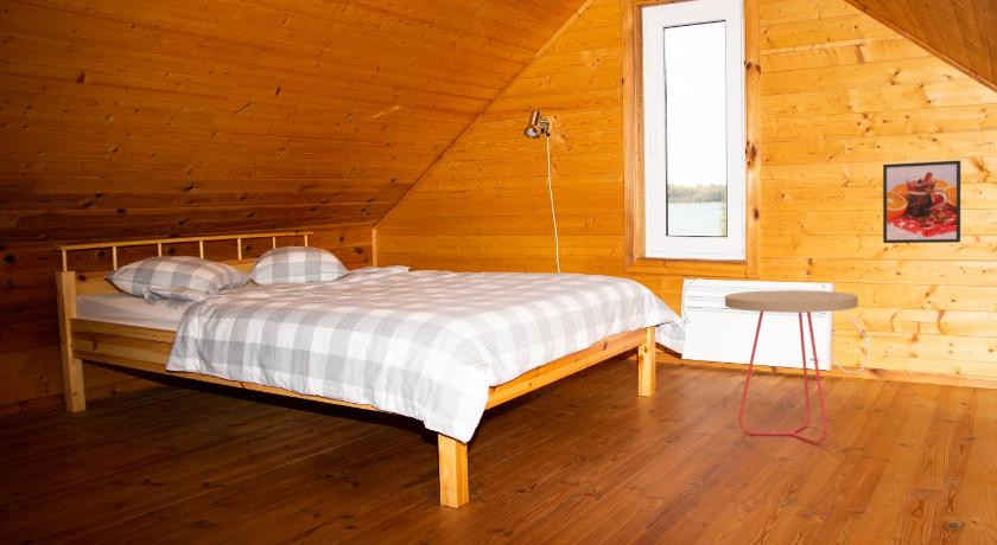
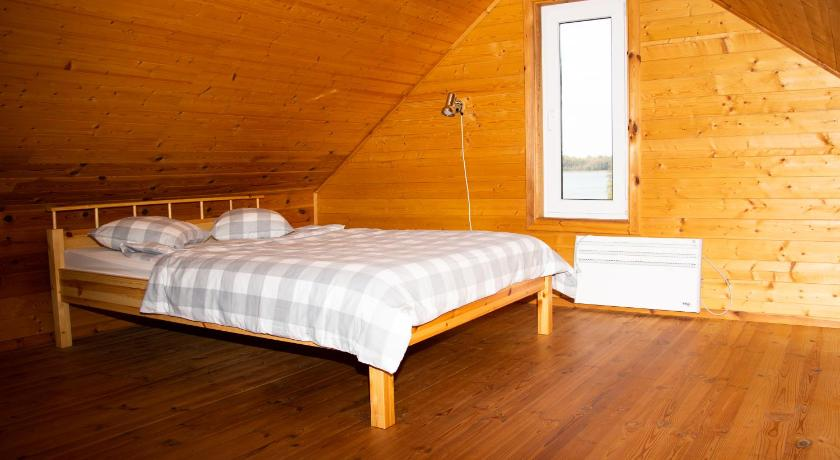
- side table [724,289,859,444]
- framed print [882,159,961,244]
